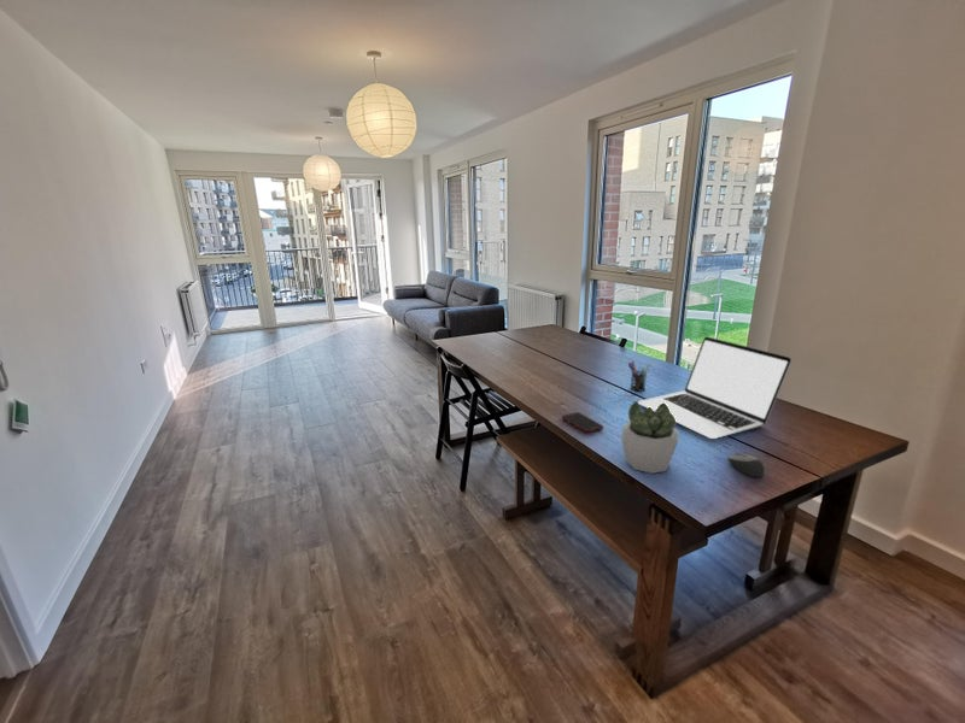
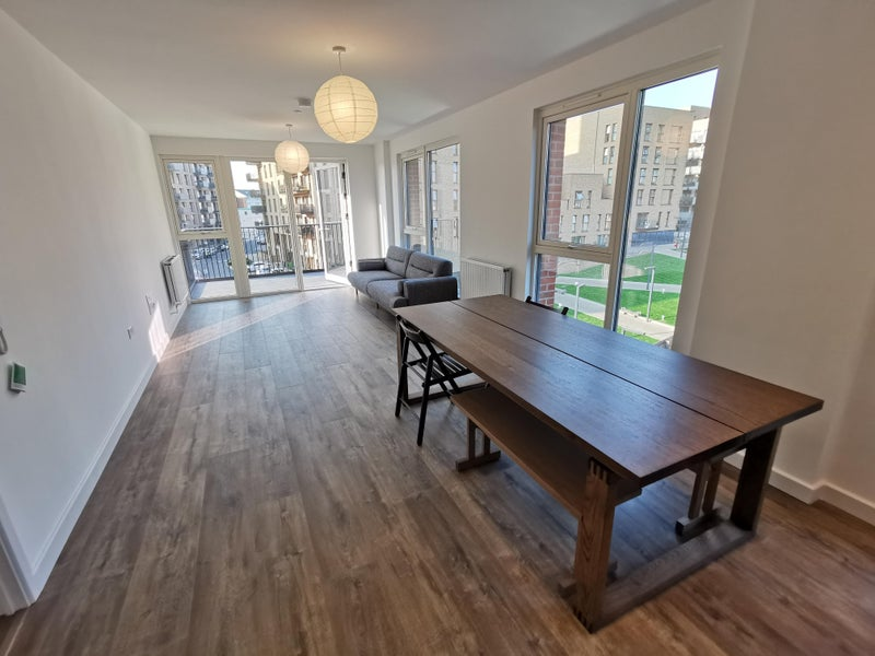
- succulent plant [620,400,679,475]
- laptop [638,335,793,440]
- cell phone [561,411,604,434]
- pen holder [627,360,651,393]
- computer mouse [727,453,765,478]
